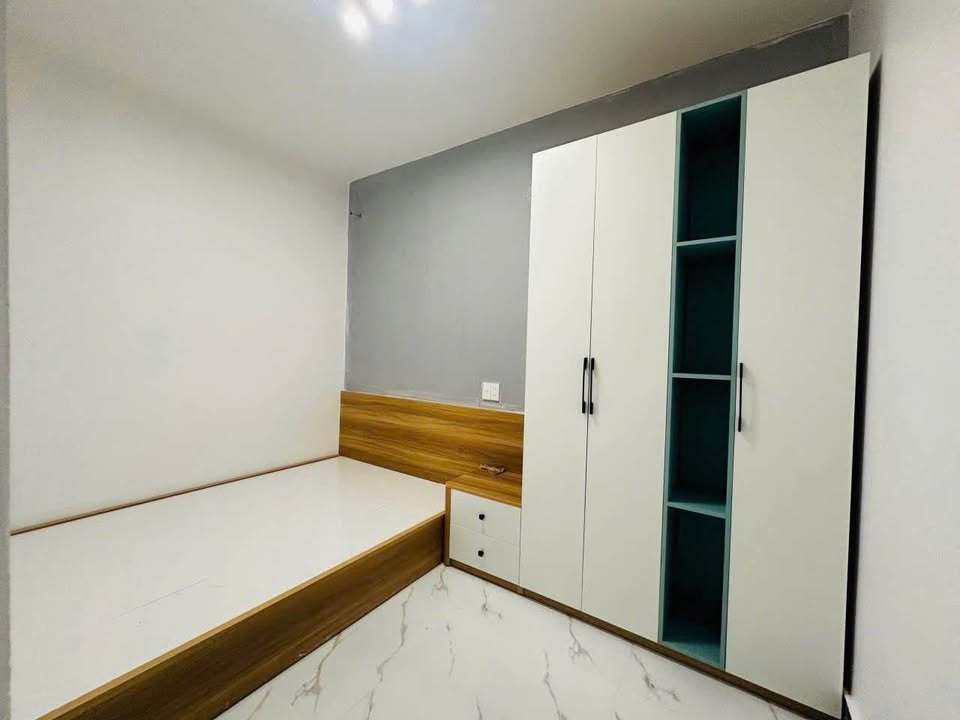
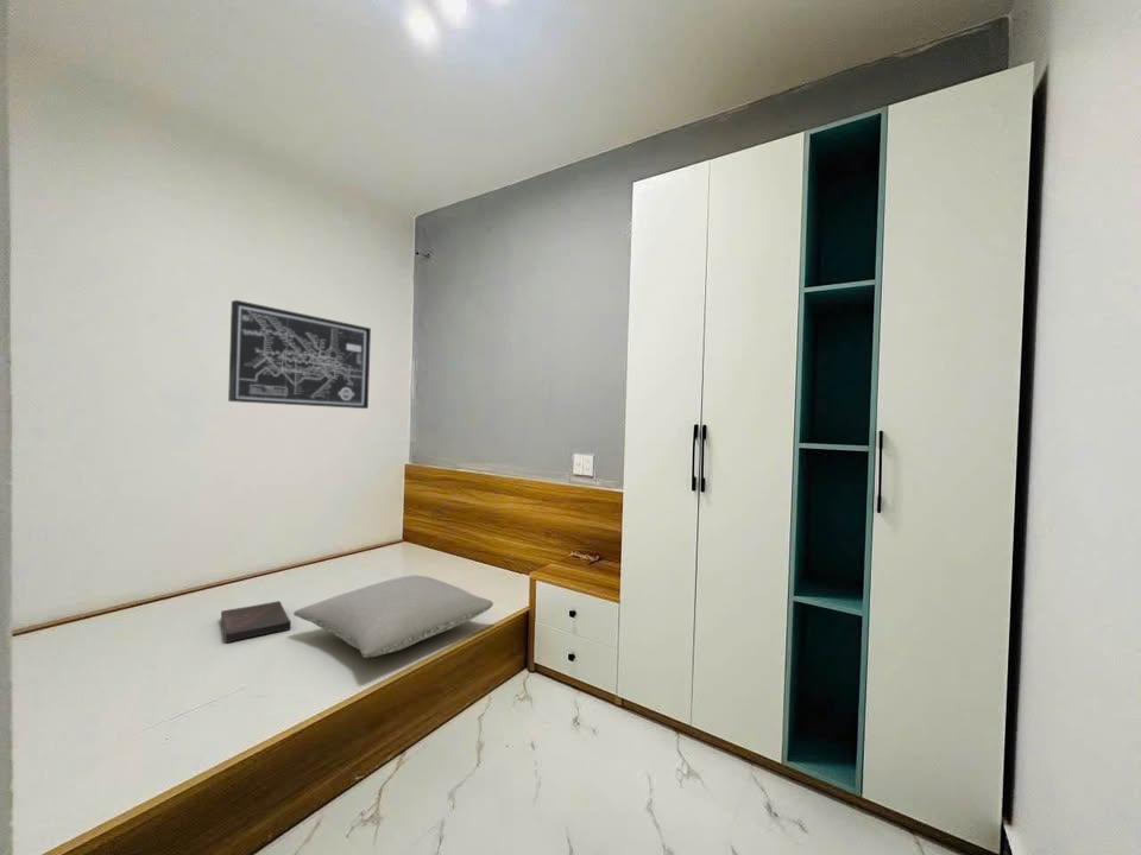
+ book [220,600,292,644]
+ pillow [292,574,494,659]
+ wall art [227,299,372,410]
